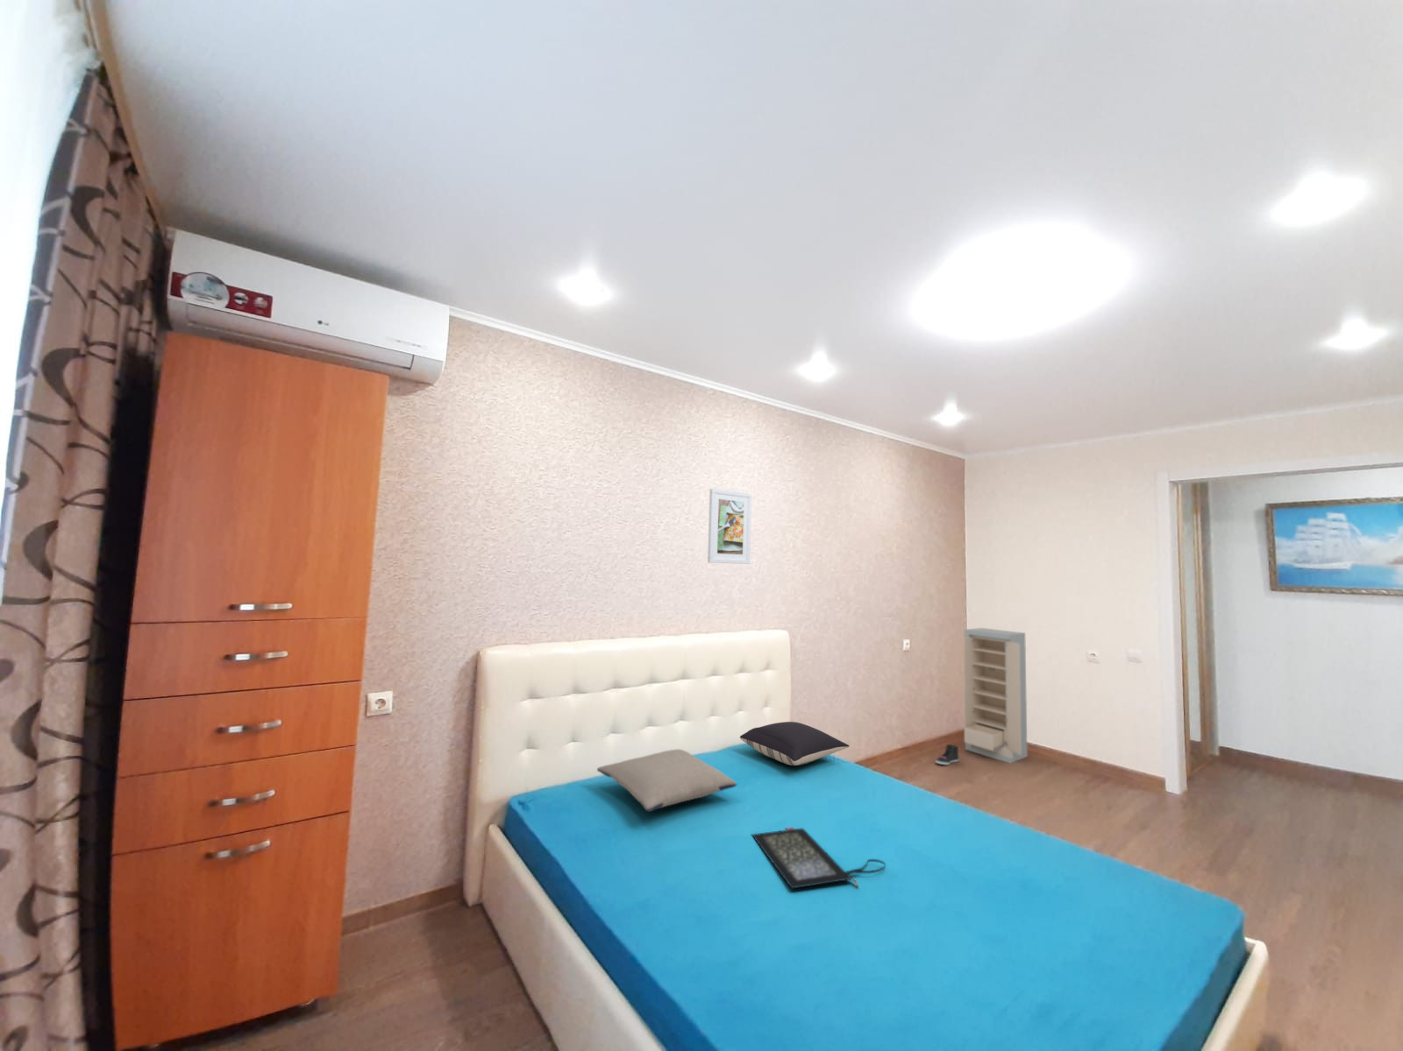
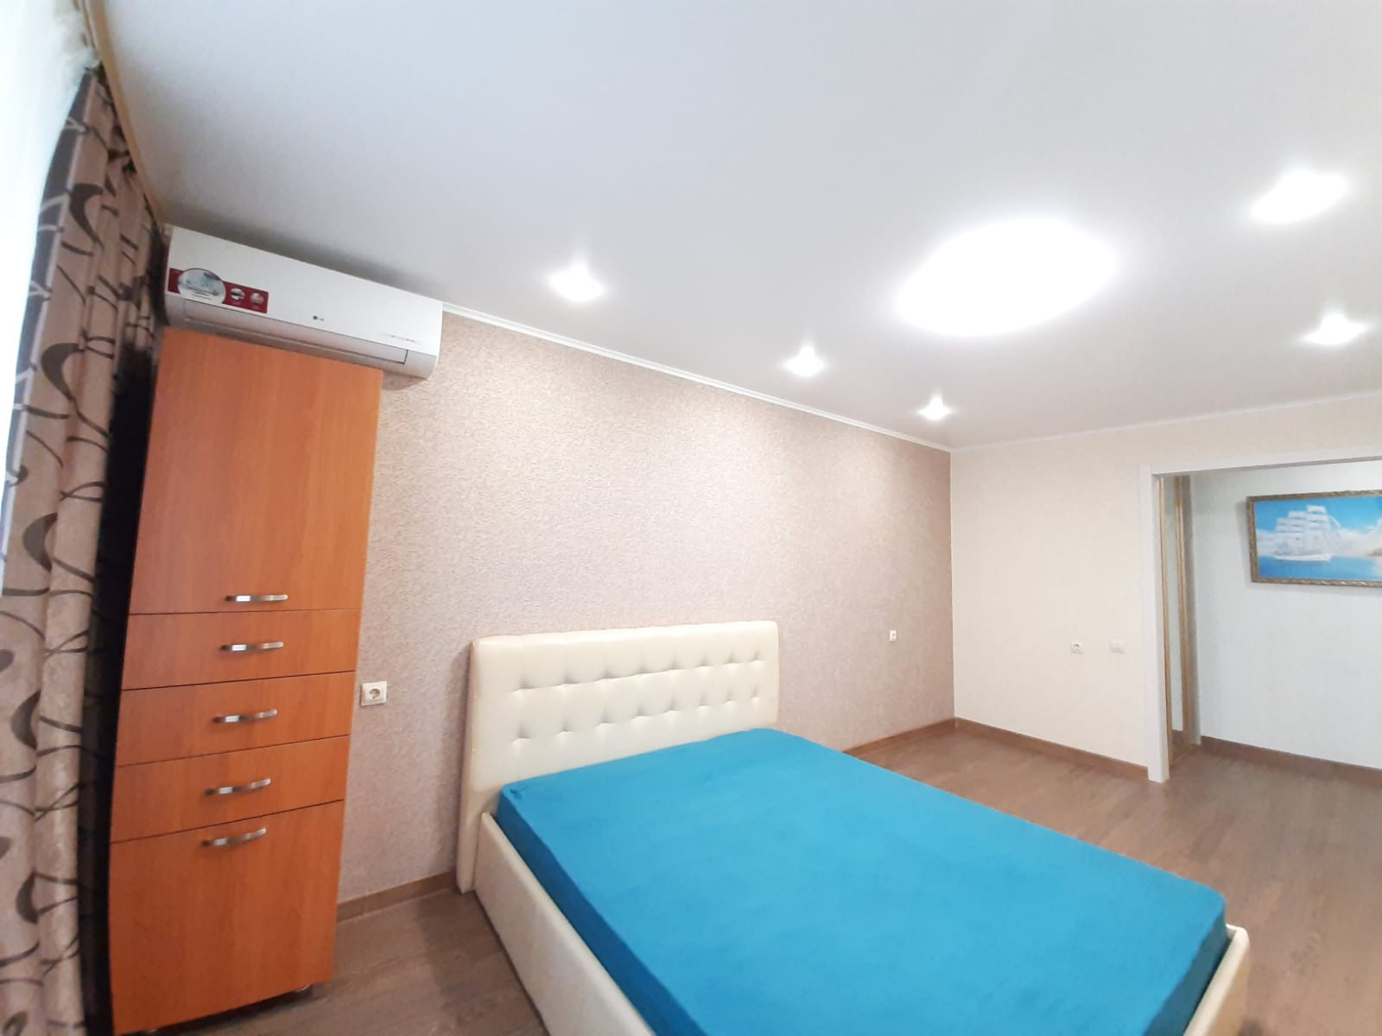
- pillow [597,749,738,813]
- sneaker [935,744,960,765]
- pillow [739,721,850,766]
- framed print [707,488,752,565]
- clutch bag [750,826,886,890]
- storage cabinet [963,627,1028,764]
